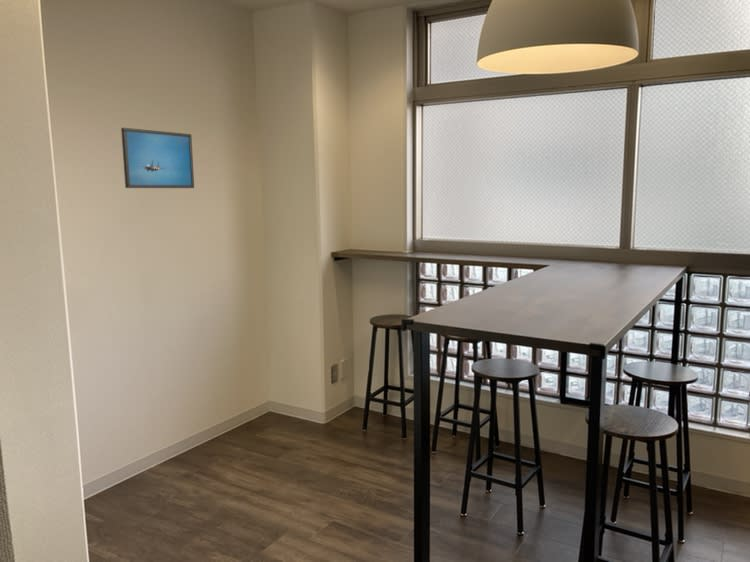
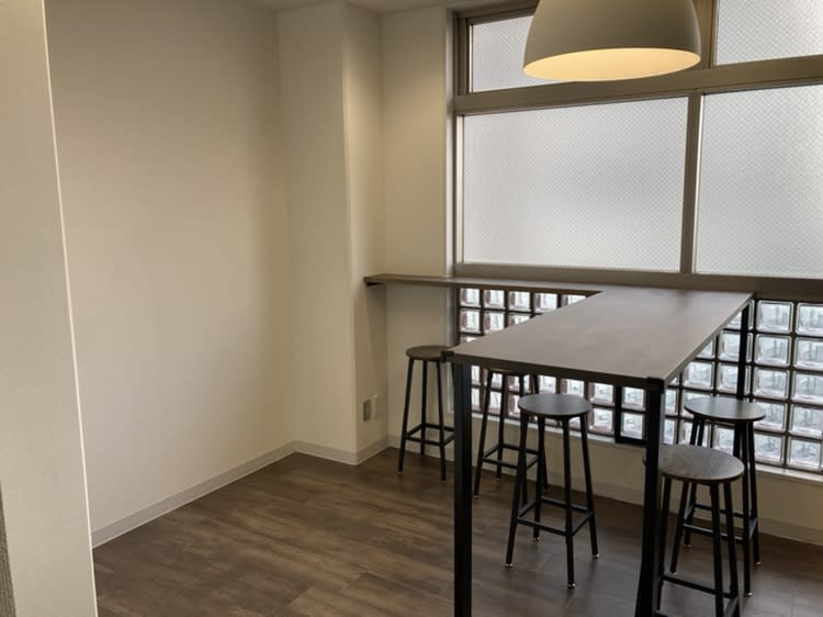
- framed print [120,127,195,189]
